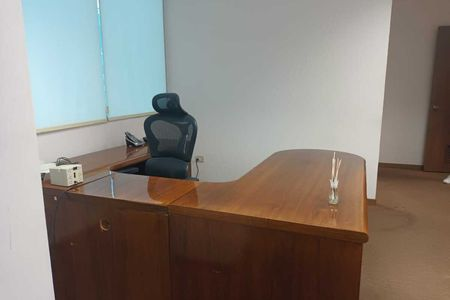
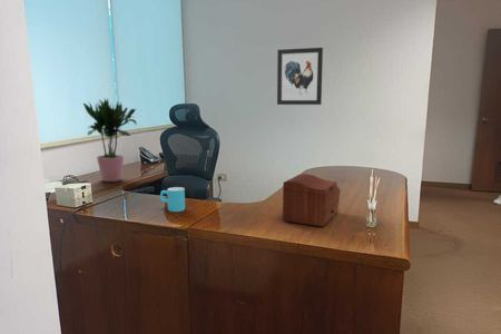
+ wall art [276,47,324,106]
+ potted plant [82,98,138,183]
+ sewing box [282,173,341,228]
+ cup [159,186,186,213]
